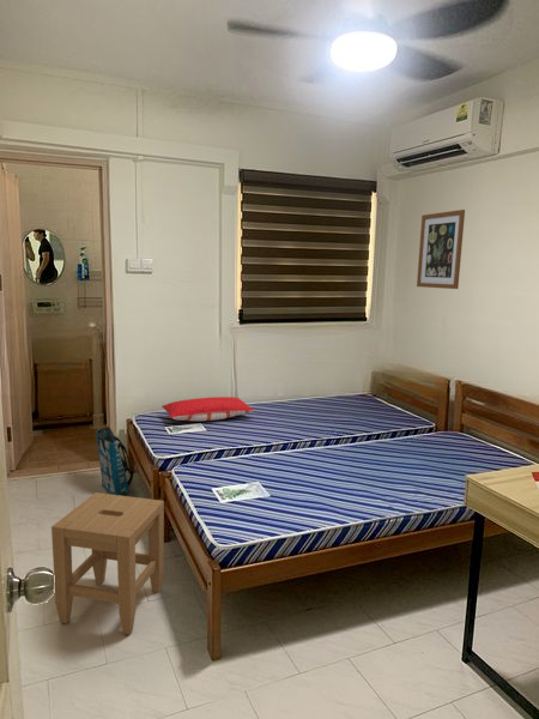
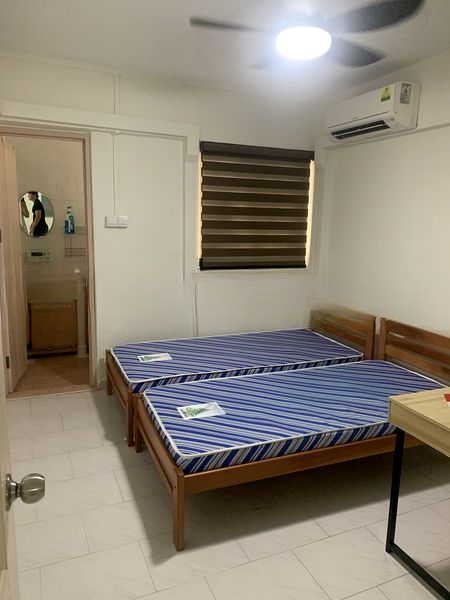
- stool [50,491,165,636]
- pillow [161,395,255,422]
- wall art [416,209,466,290]
- tote bag [96,425,134,496]
